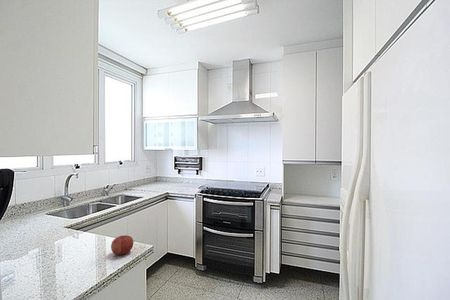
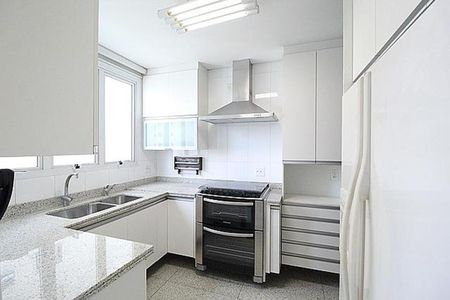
- fruit [110,234,134,256]
